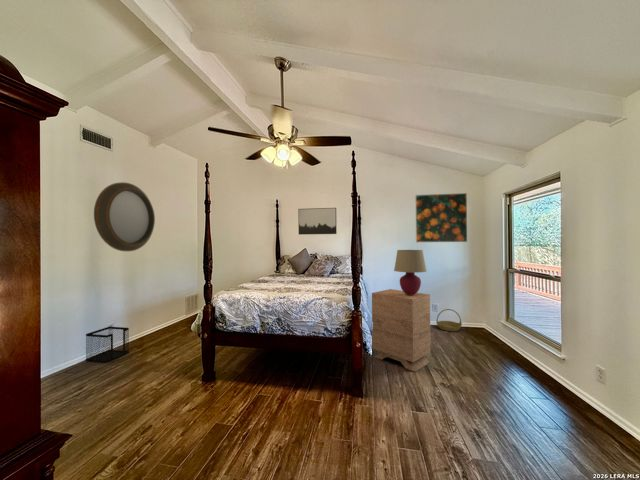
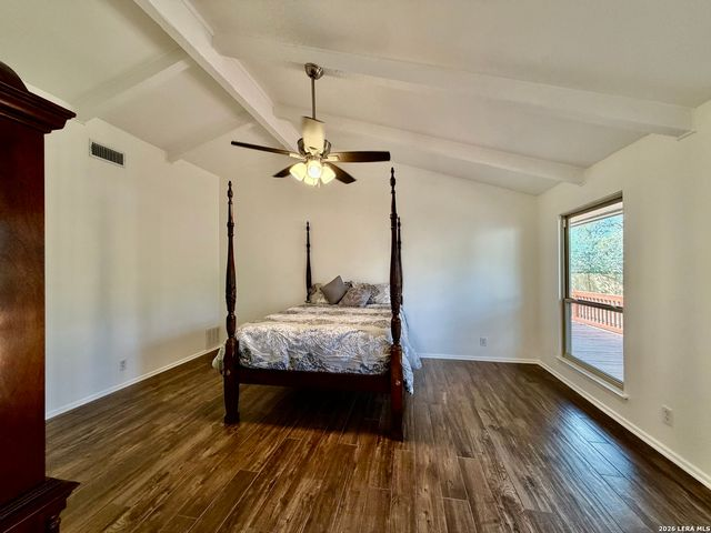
- home mirror [93,181,156,252]
- table lamp [393,249,428,295]
- basket [435,308,463,332]
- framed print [414,192,468,243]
- wastebasket [85,326,130,363]
- nightstand [371,288,432,373]
- wall art [297,207,337,236]
